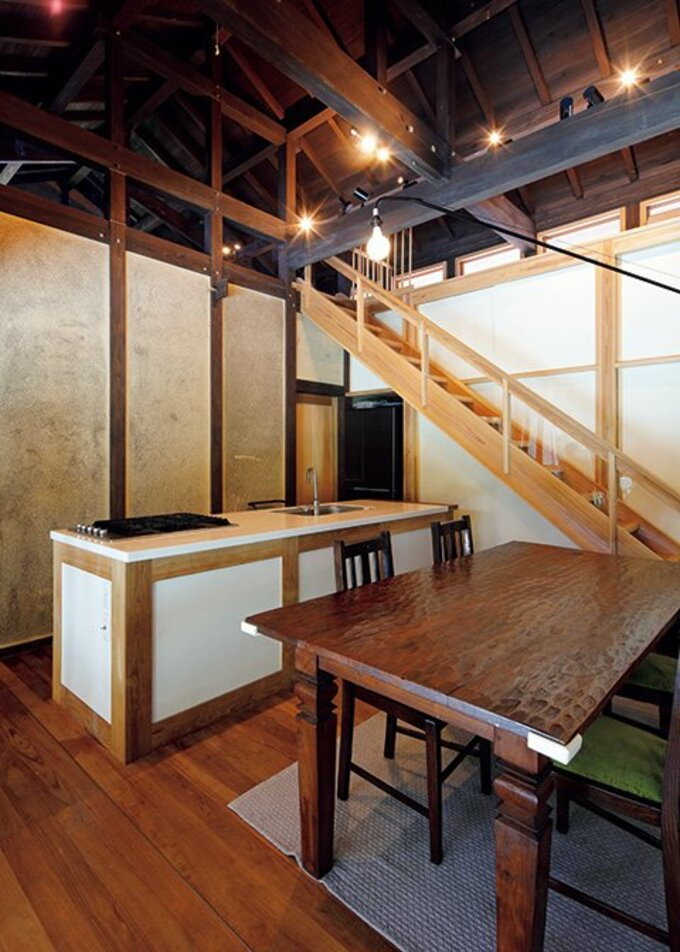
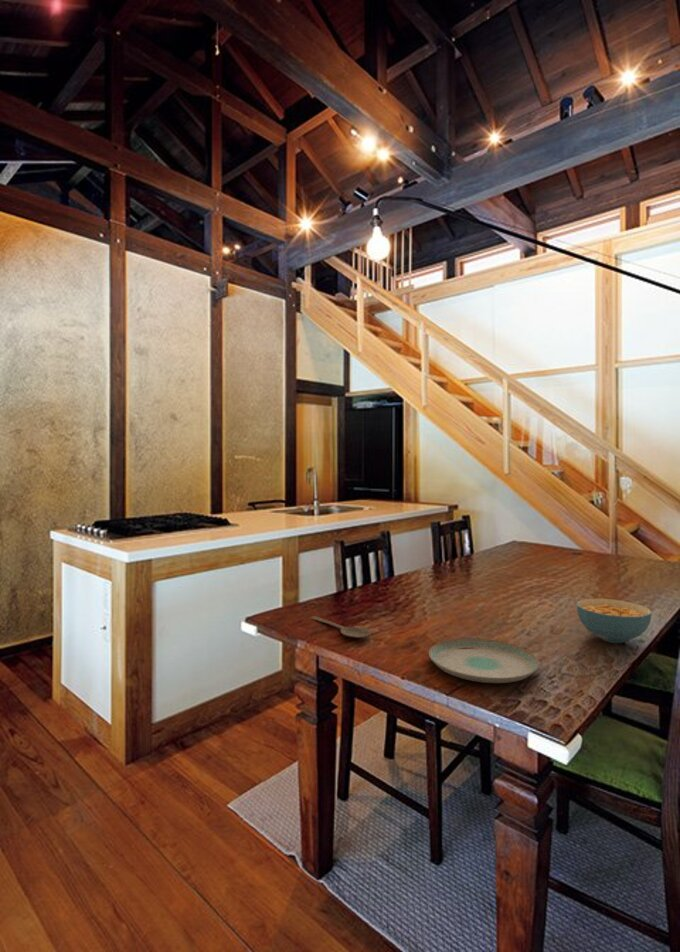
+ wooden spoon [308,615,372,639]
+ cereal bowl [576,598,653,644]
+ plate [428,637,541,684]
